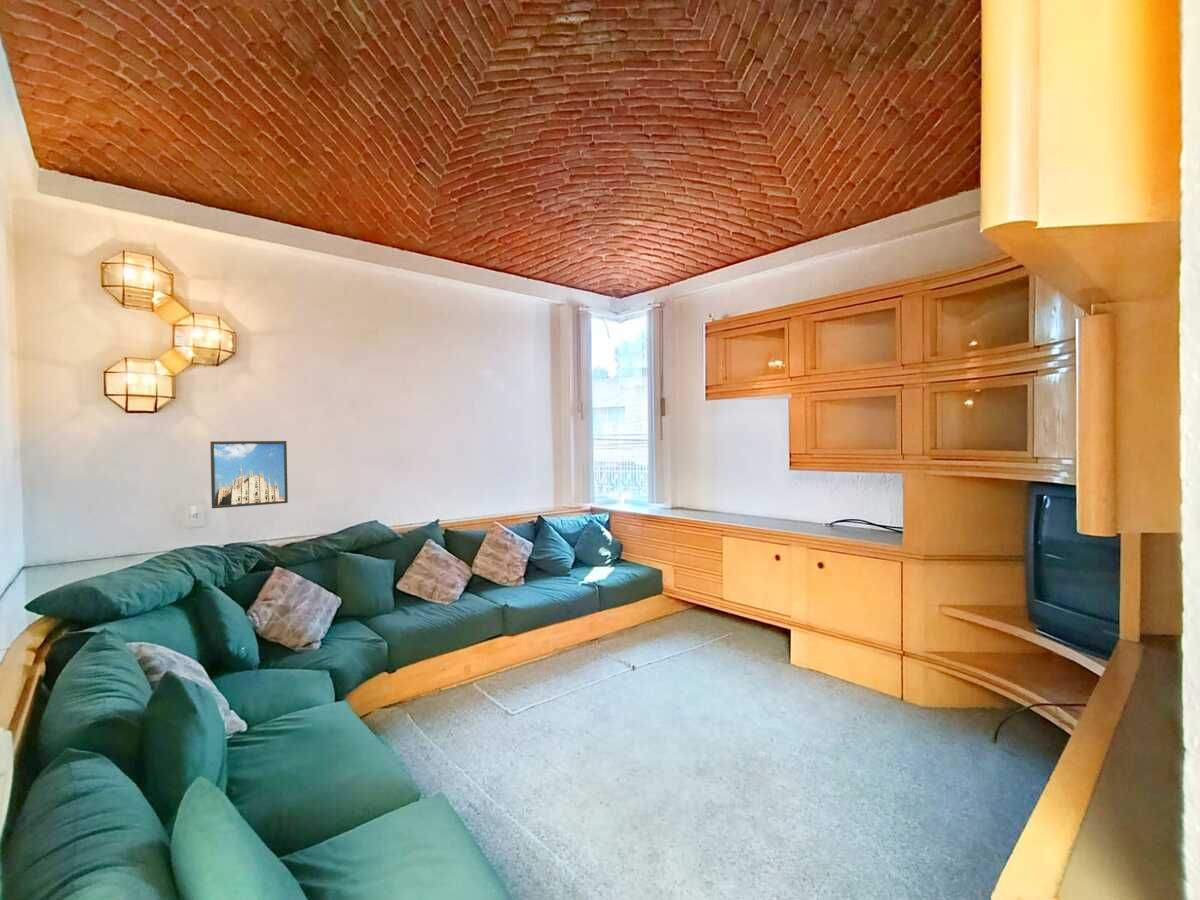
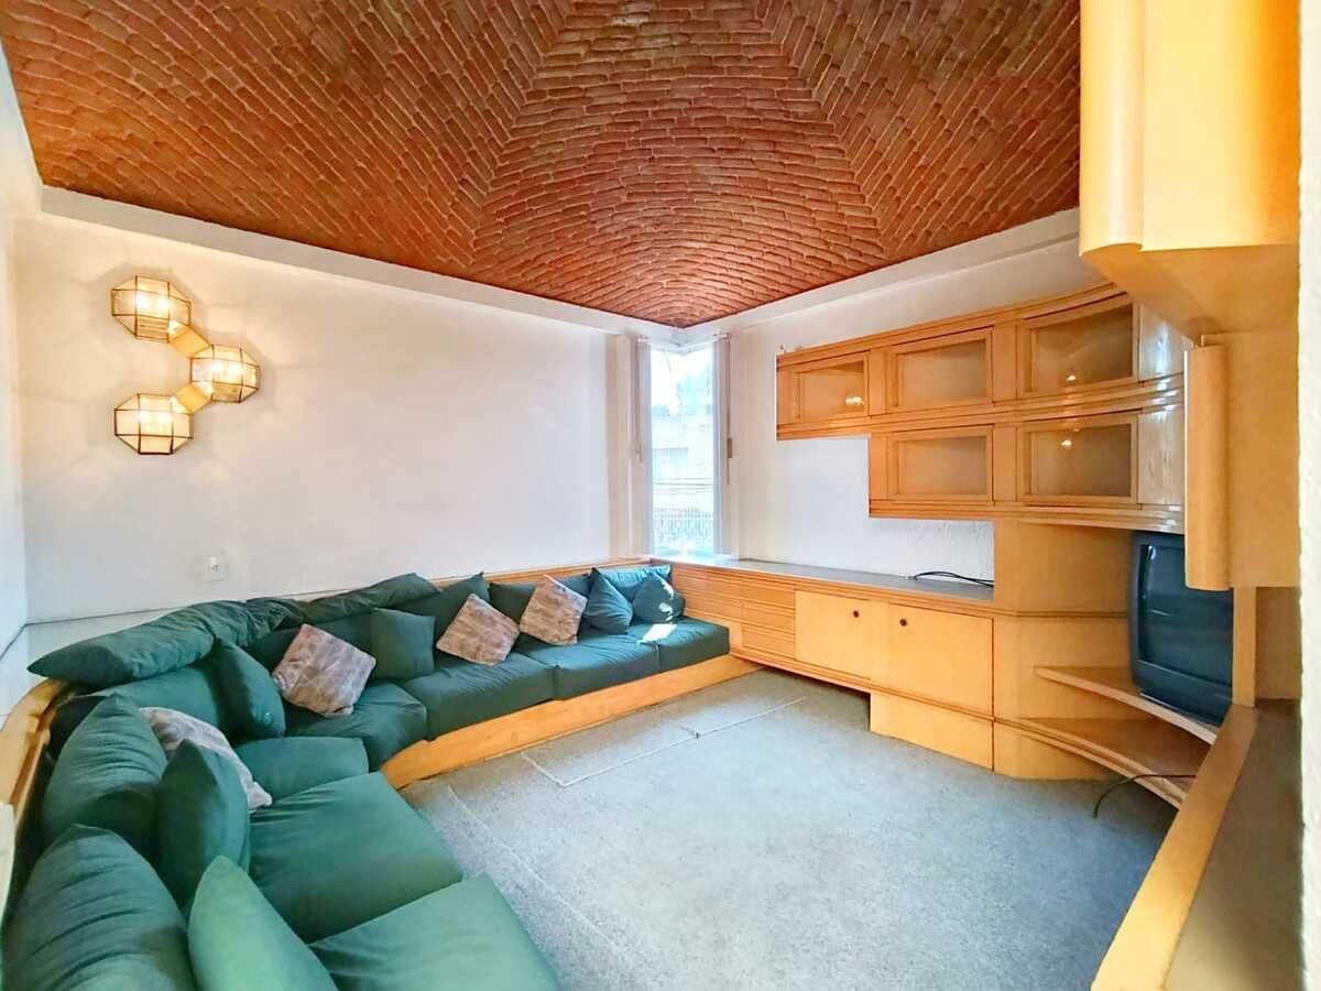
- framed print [209,440,289,509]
